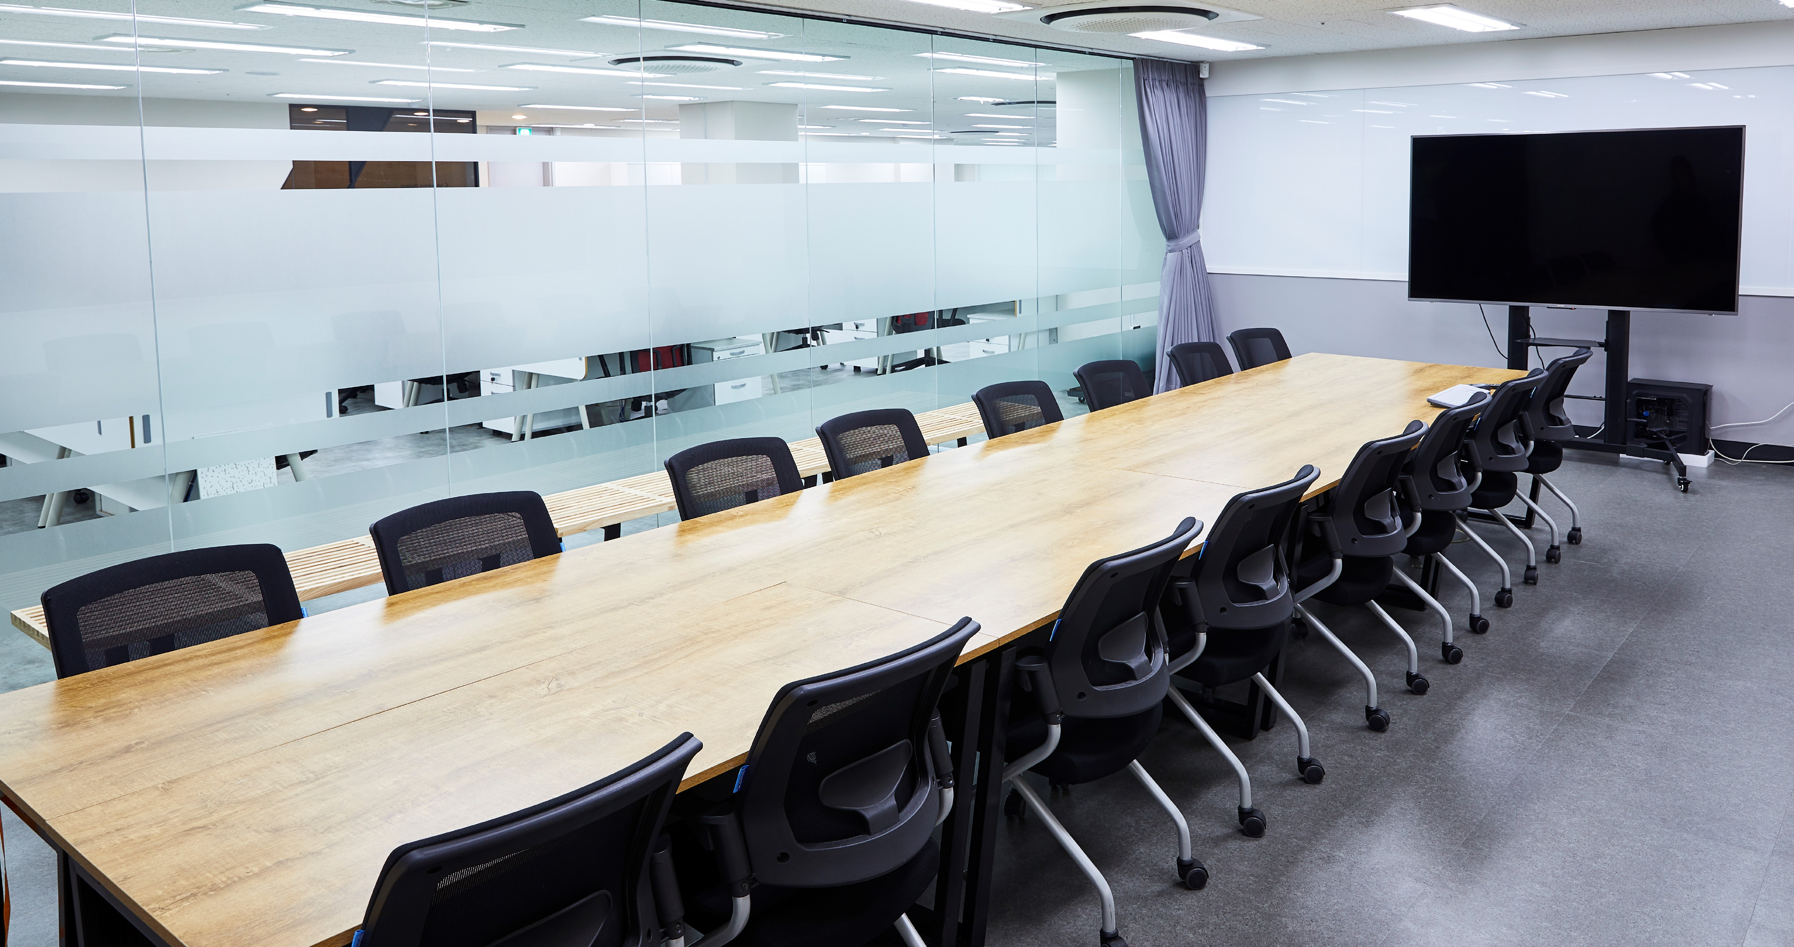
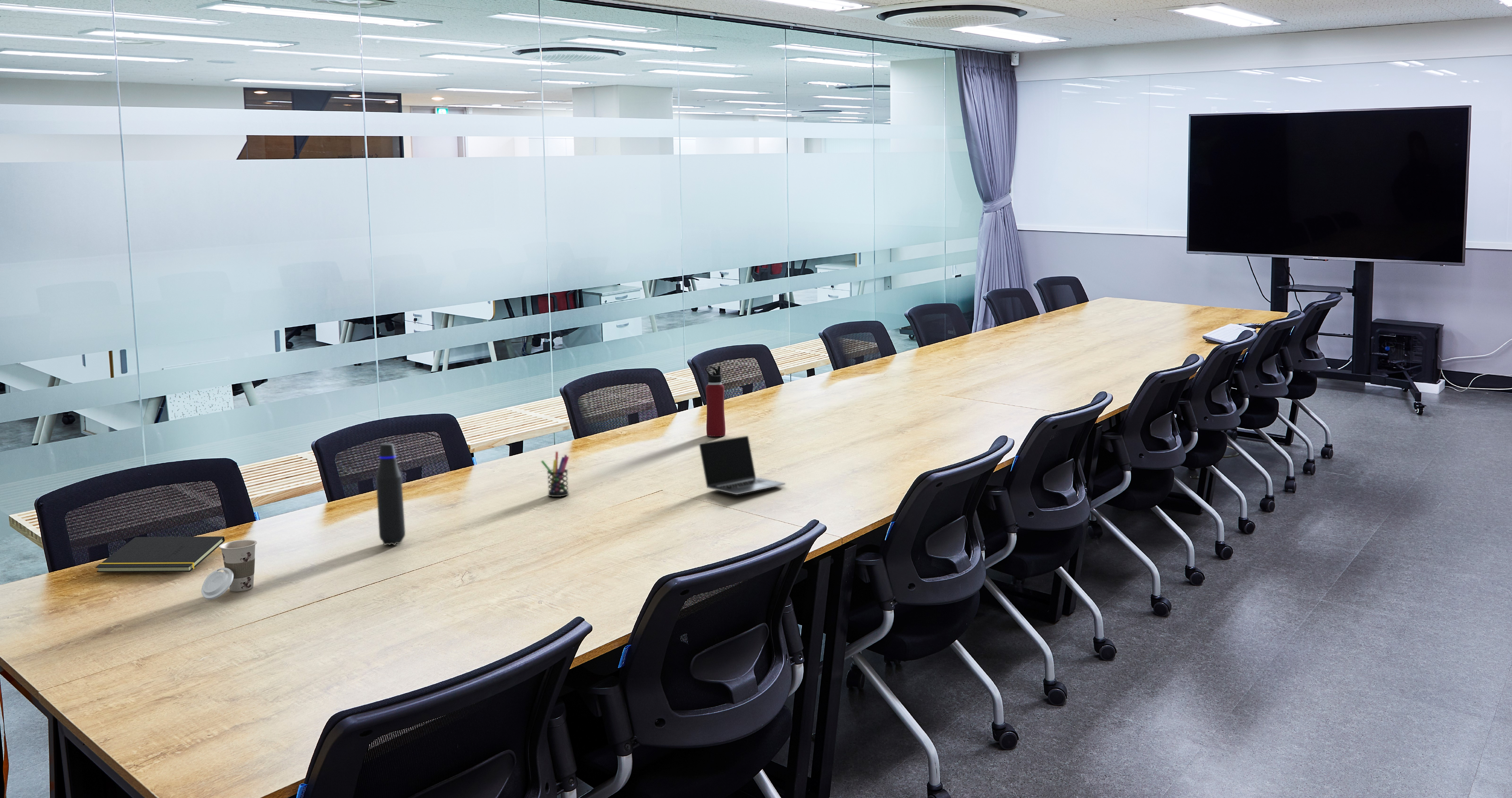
+ water bottle [375,443,406,545]
+ cup [201,540,257,600]
+ water bottle [705,366,726,437]
+ pen holder [541,451,570,497]
+ laptop [698,435,786,495]
+ notepad [95,536,225,573]
